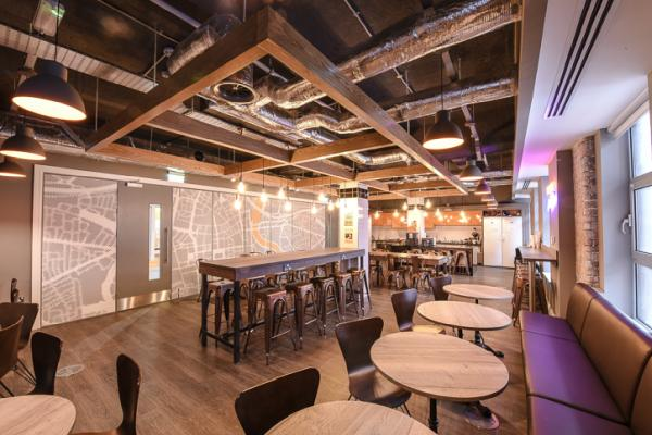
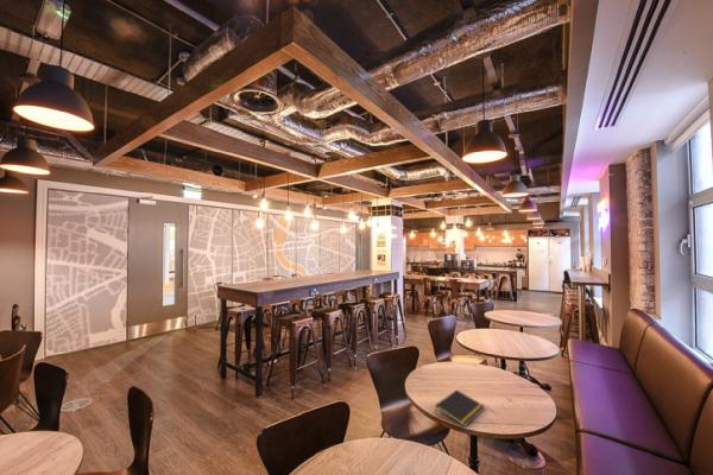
+ notepad [434,388,486,428]
